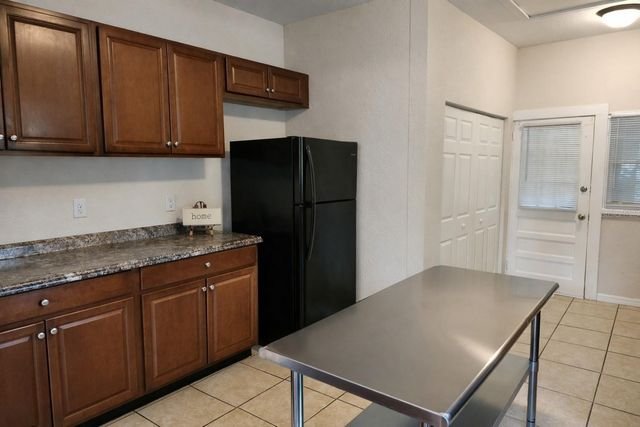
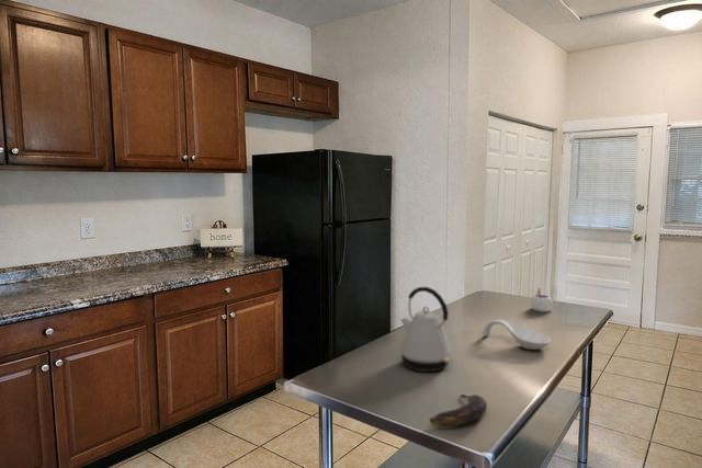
+ spoon rest [482,319,552,351]
+ mug [530,287,554,313]
+ kettle [399,286,452,373]
+ banana [429,393,488,427]
